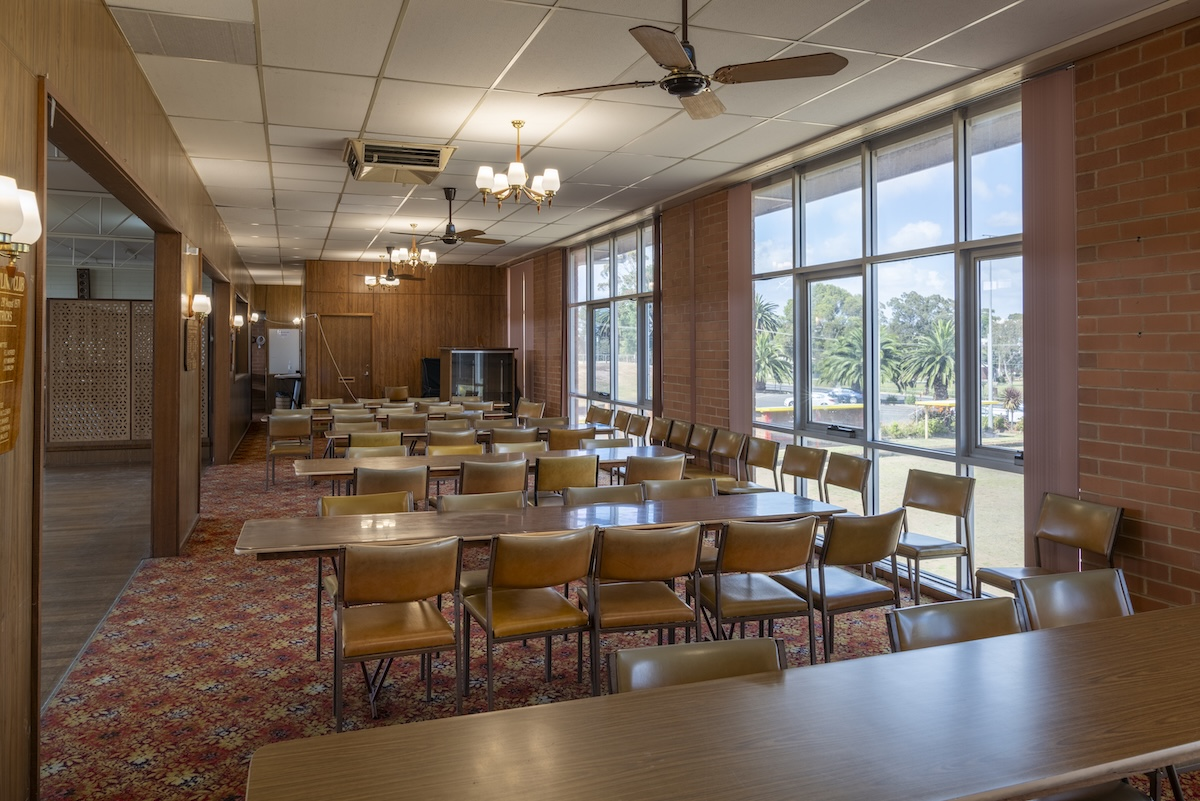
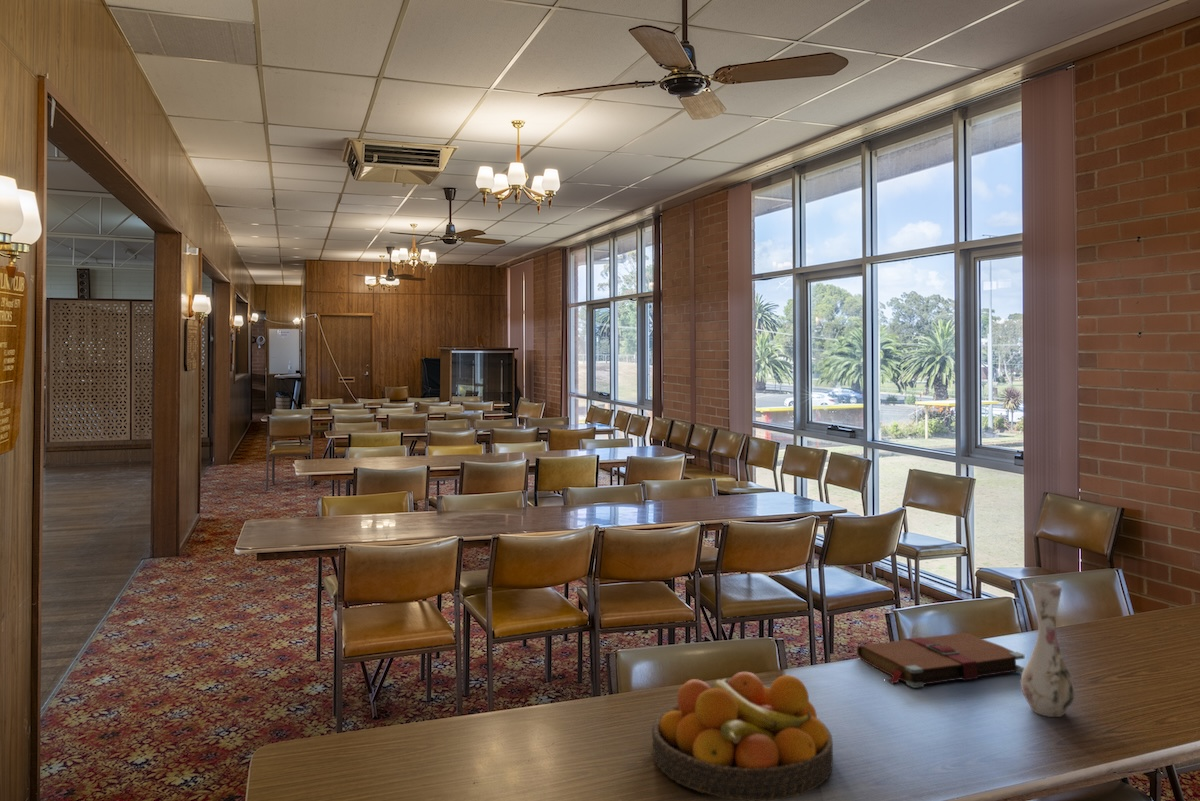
+ book [856,632,1026,689]
+ fruit bowl [651,671,834,801]
+ vase [1020,582,1076,718]
